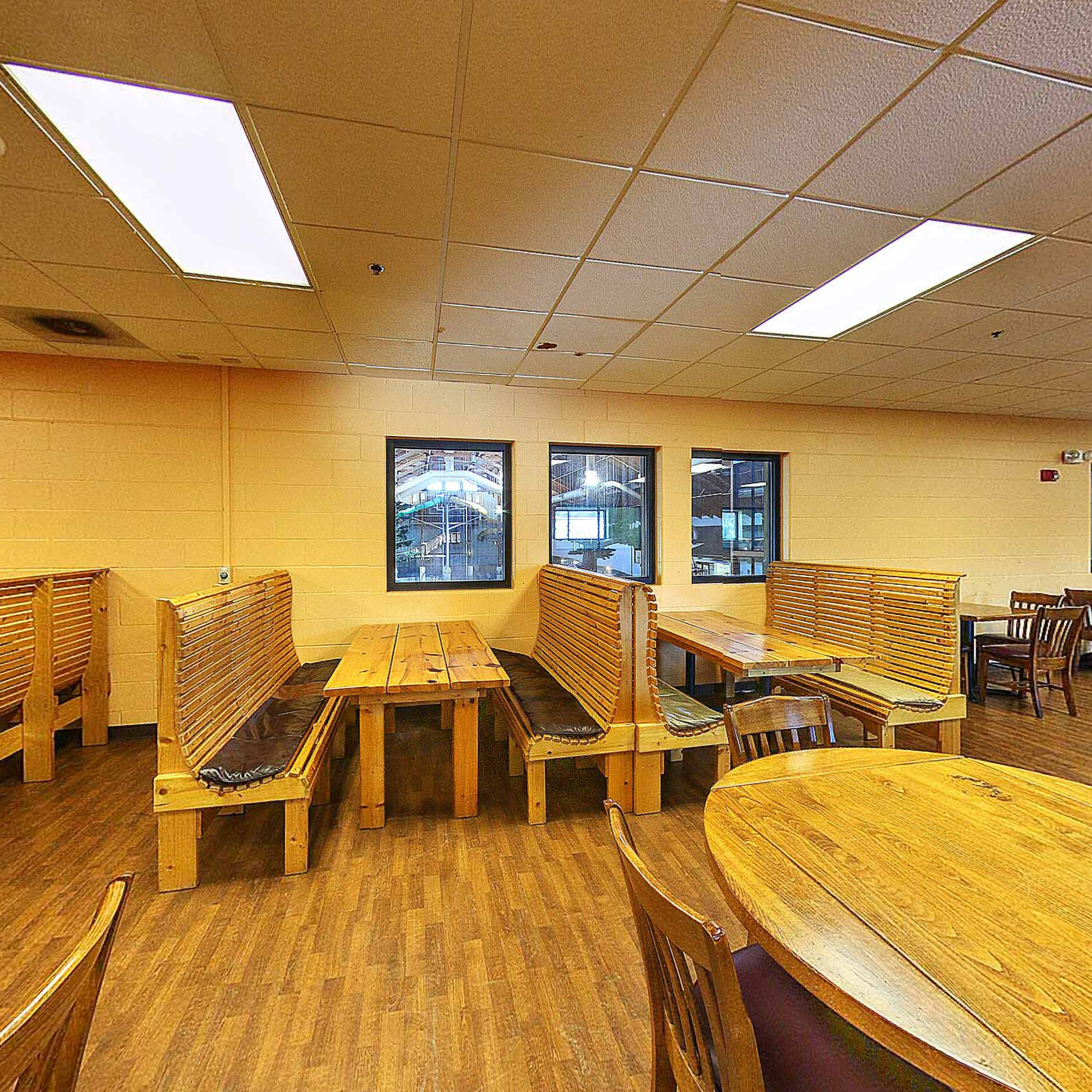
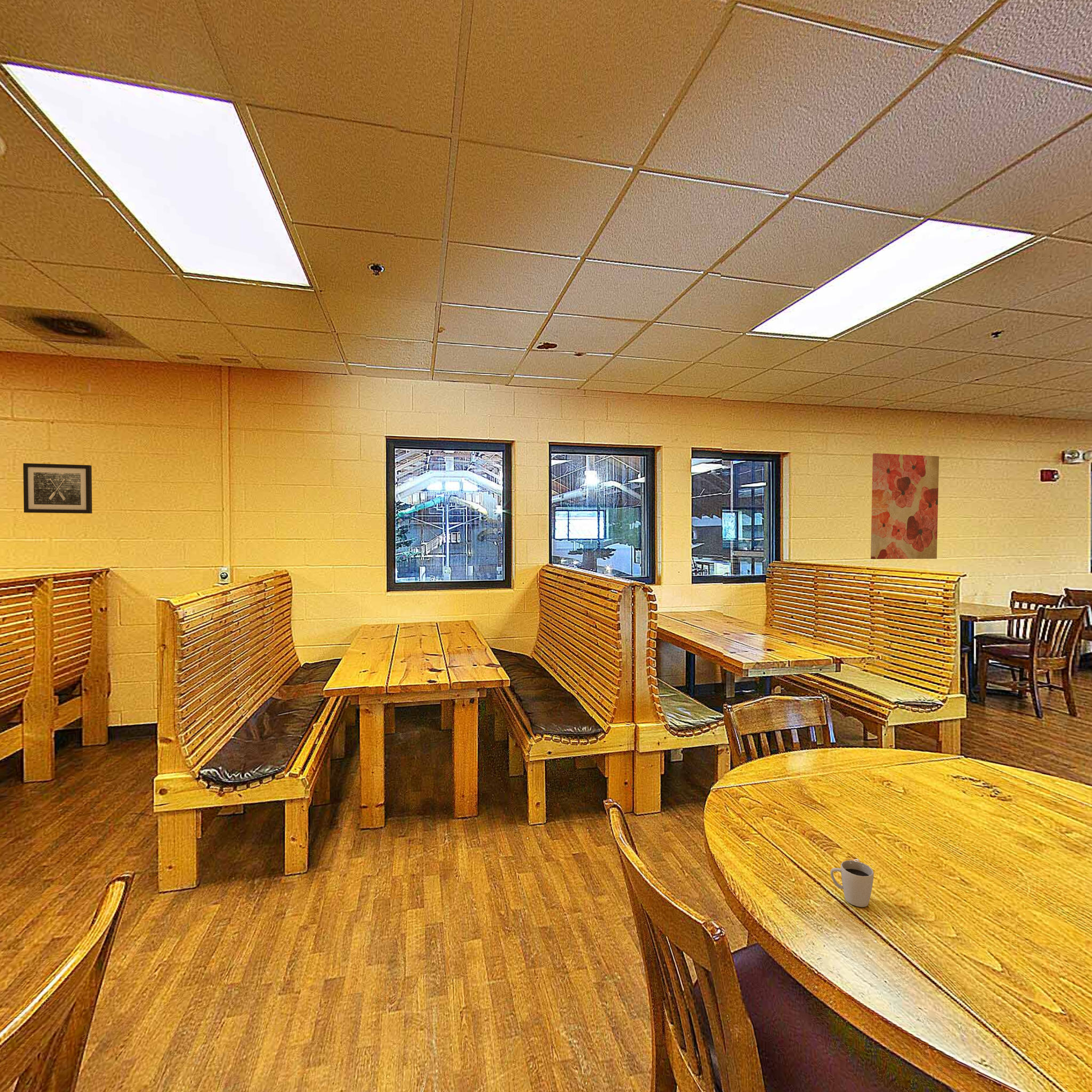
+ wall art [870,453,940,560]
+ wall art [23,463,93,514]
+ cup [830,858,874,908]
